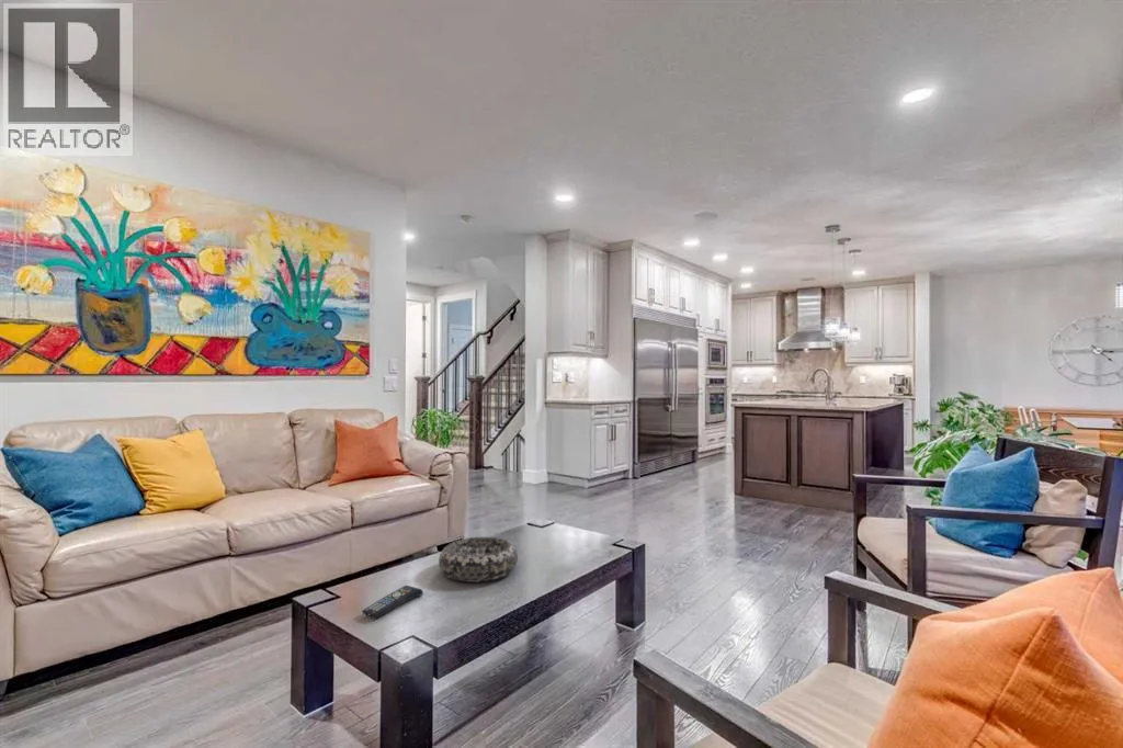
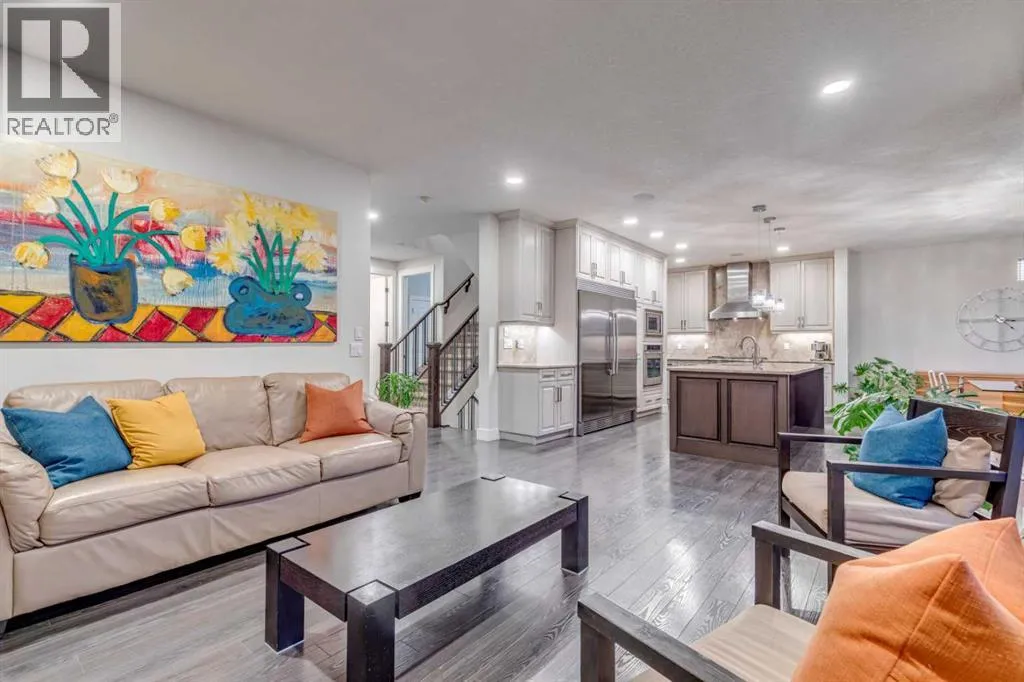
- remote control [361,585,424,620]
- decorative bowl [438,536,519,583]
